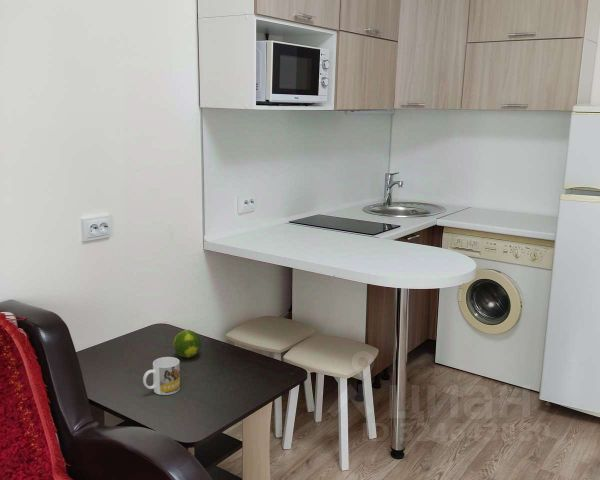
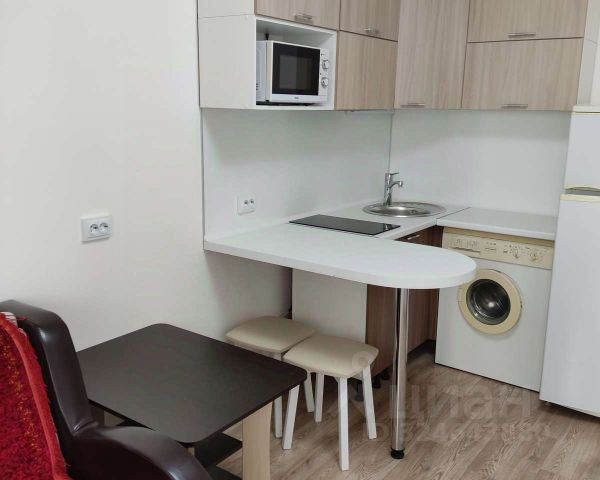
- mug [142,356,181,396]
- fruit [173,329,202,359]
